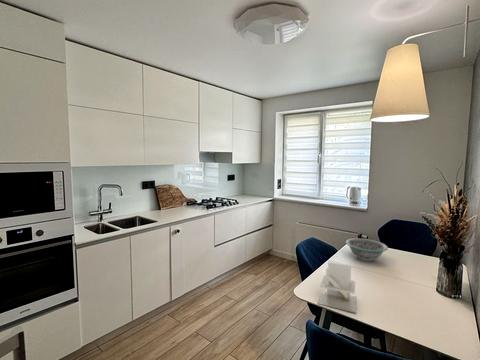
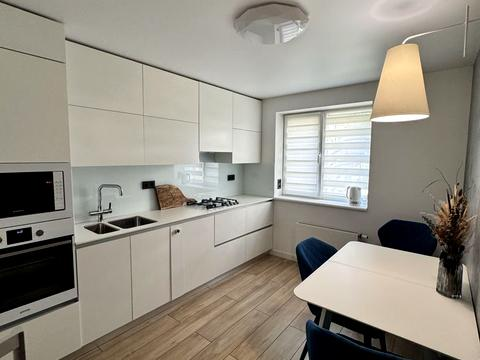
- decorative bowl [345,238,389,262]
- napkin holder [317,261,357,314]
